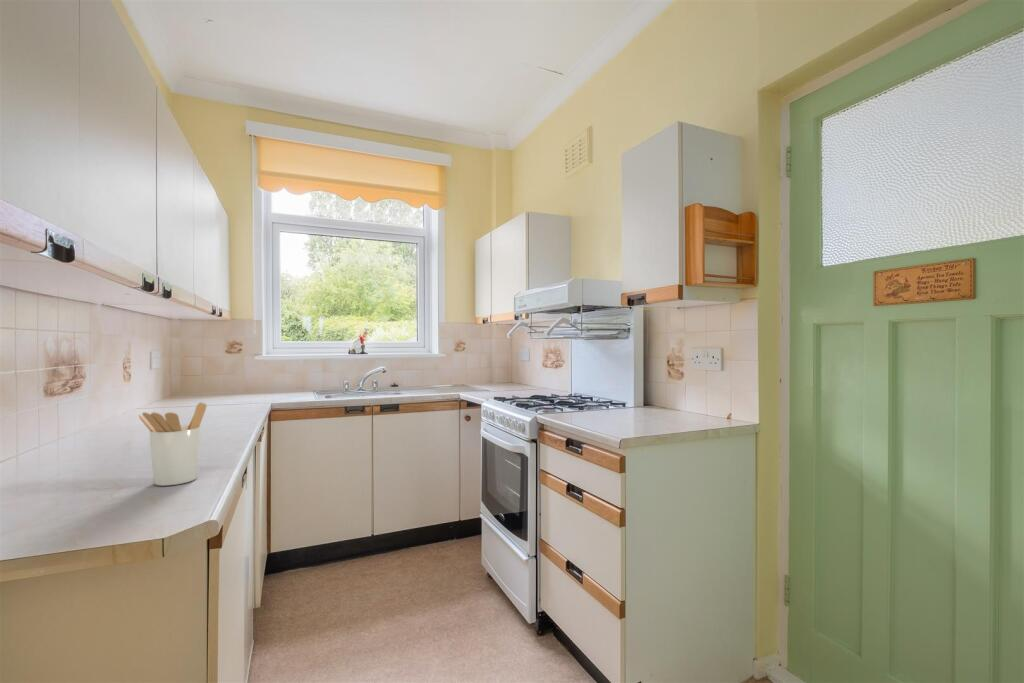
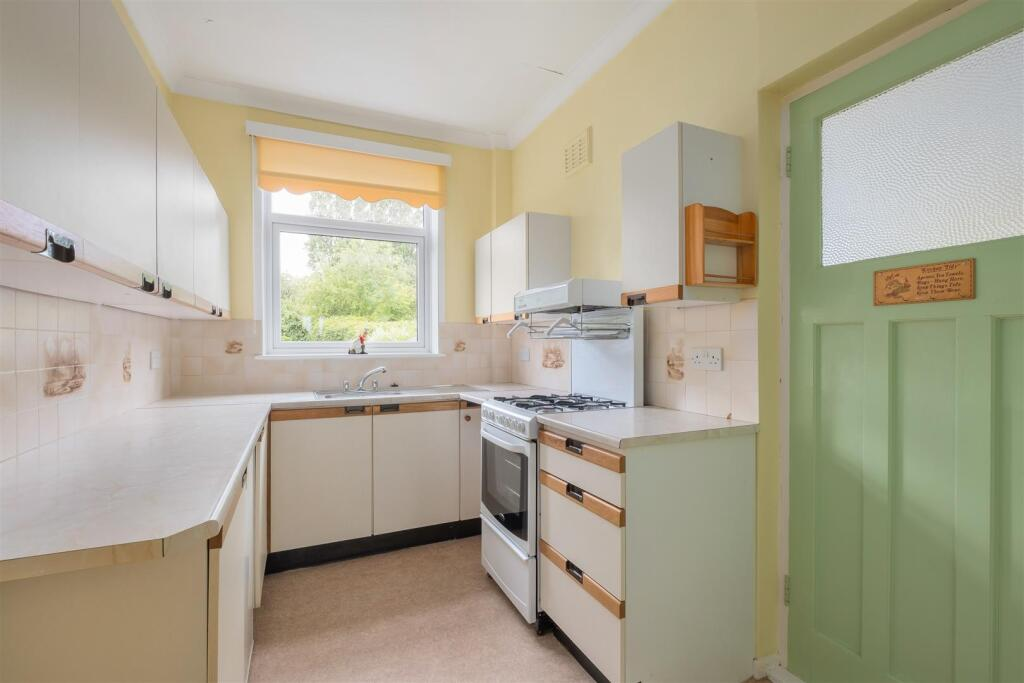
- utensil holder [138,401,207,487]
